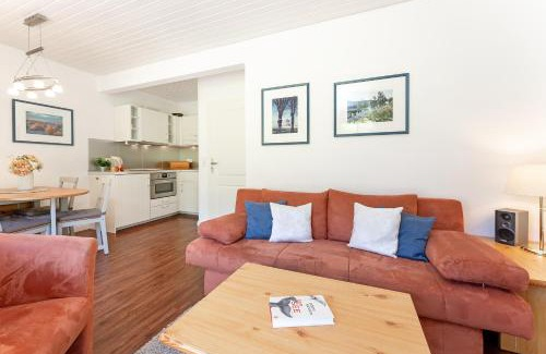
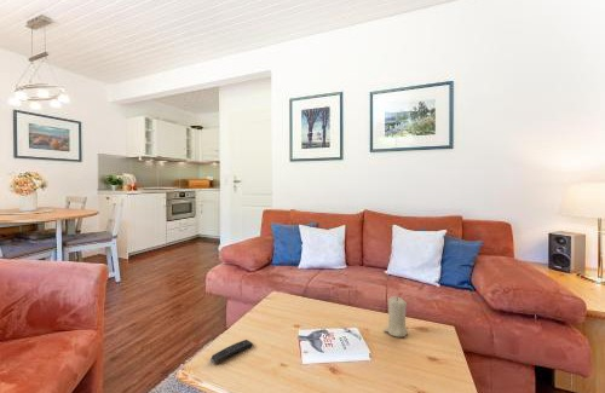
+ remote control [209,339,254,364]
+ candle [384,295,410,339]
